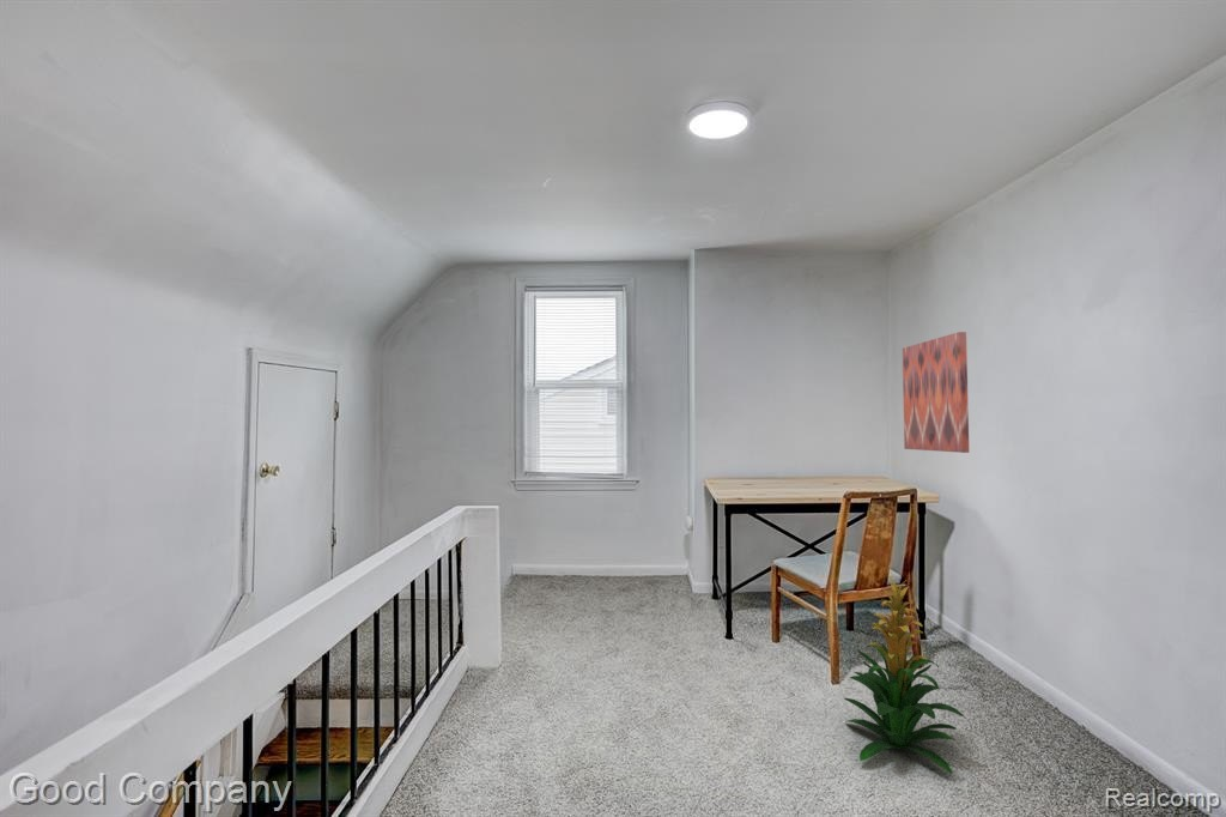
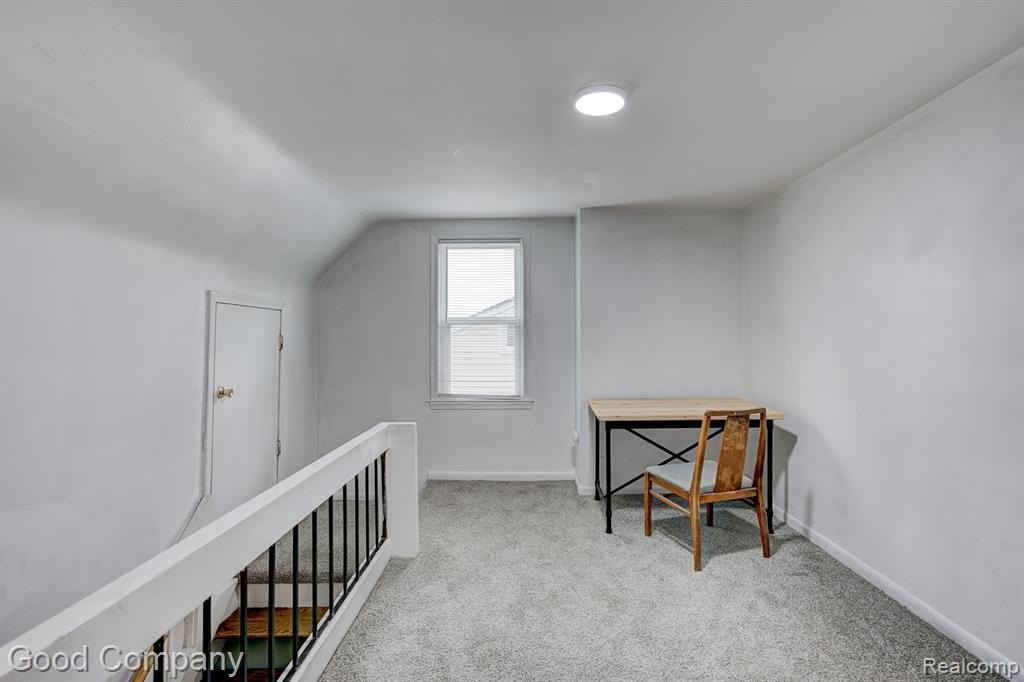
- indoor plant [843,575,966,774]
- wall art [902,331,970,454]
